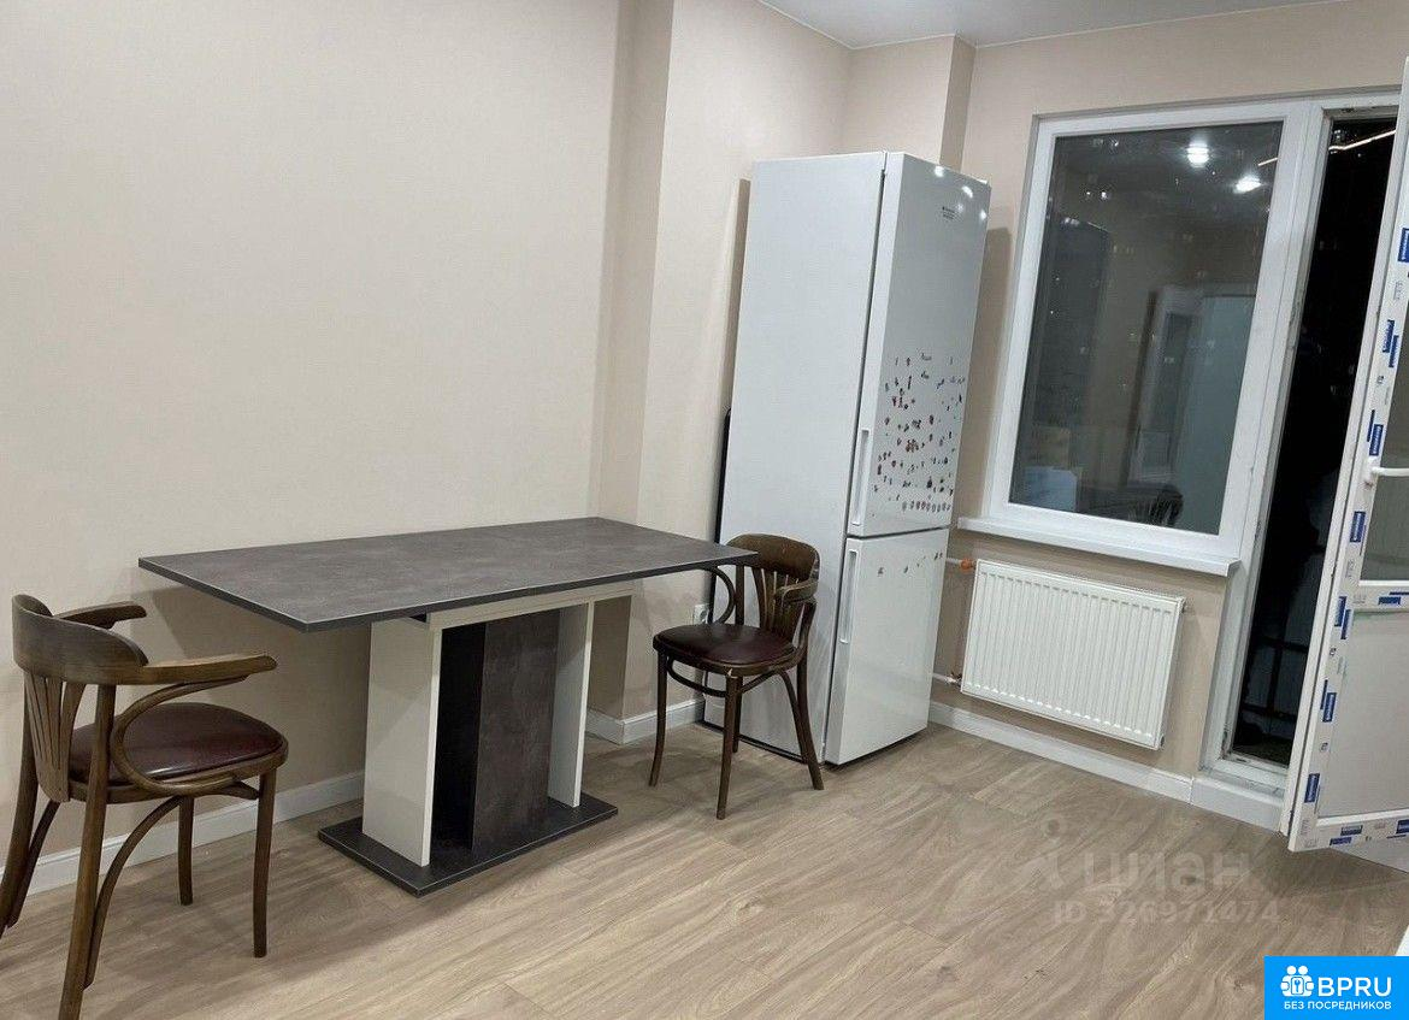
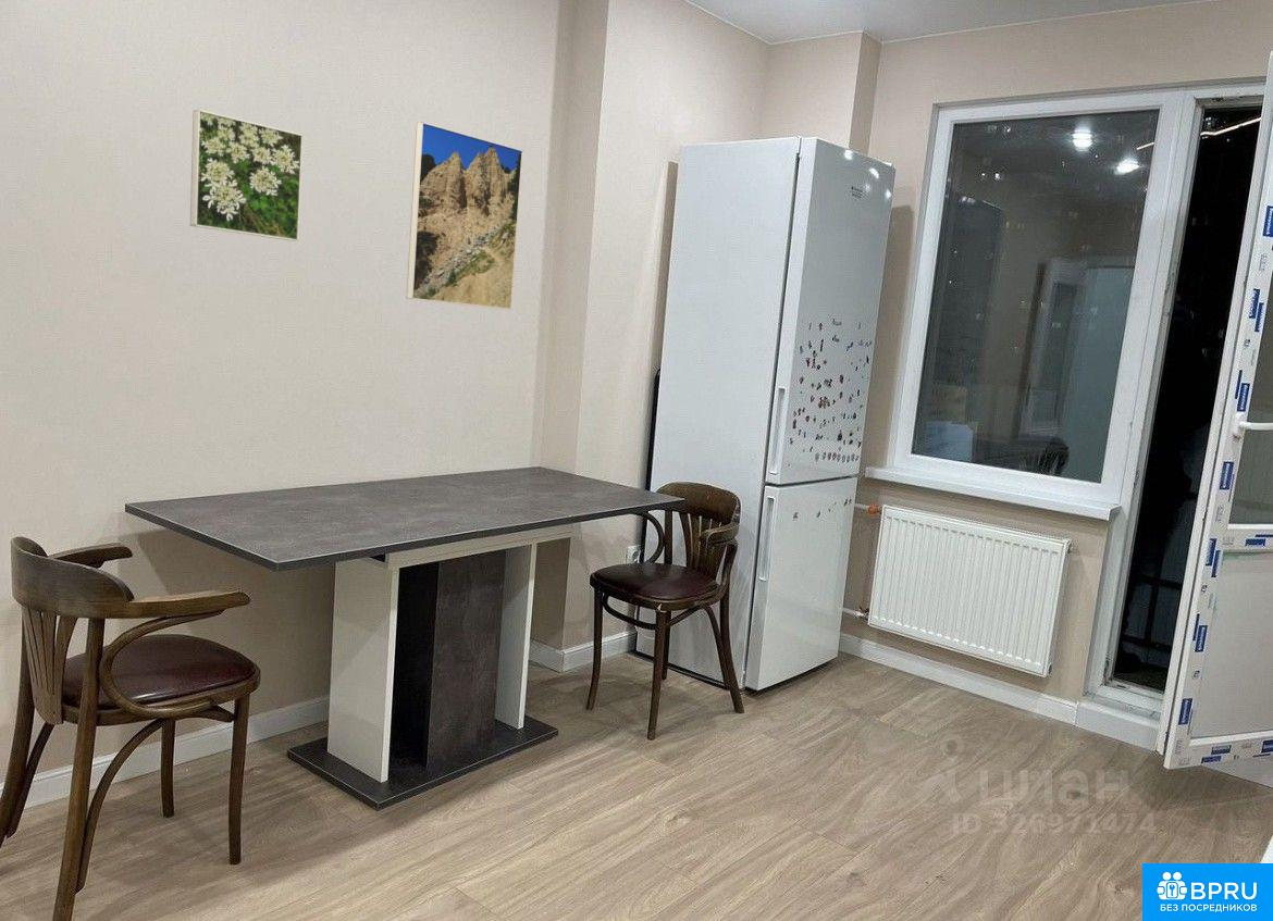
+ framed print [189,109,304,242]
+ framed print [406,121,524,311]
